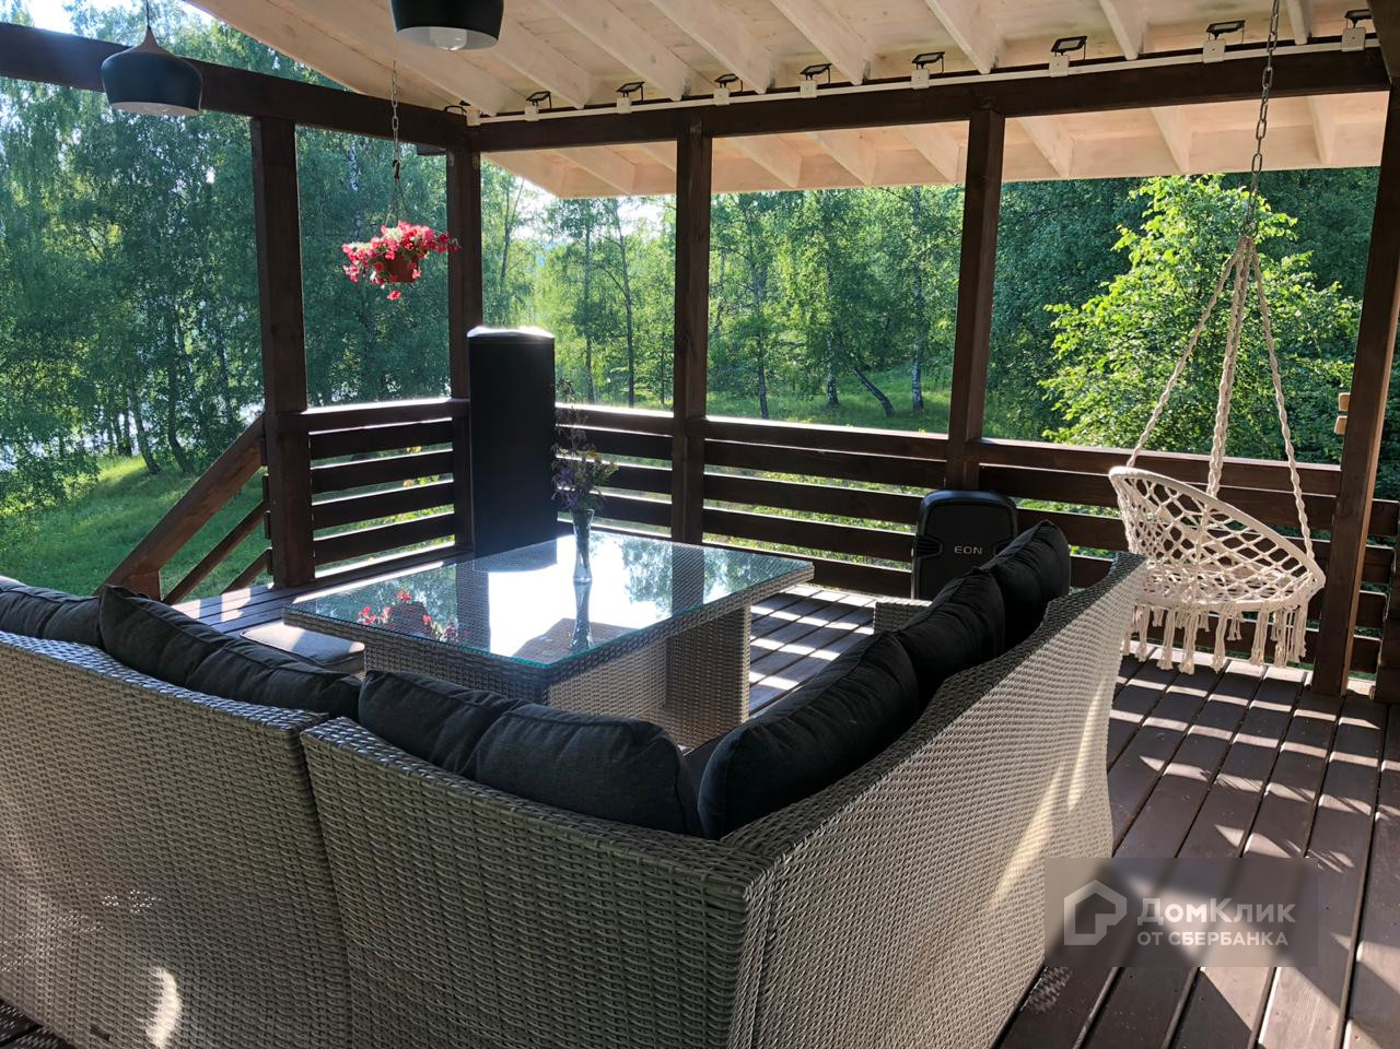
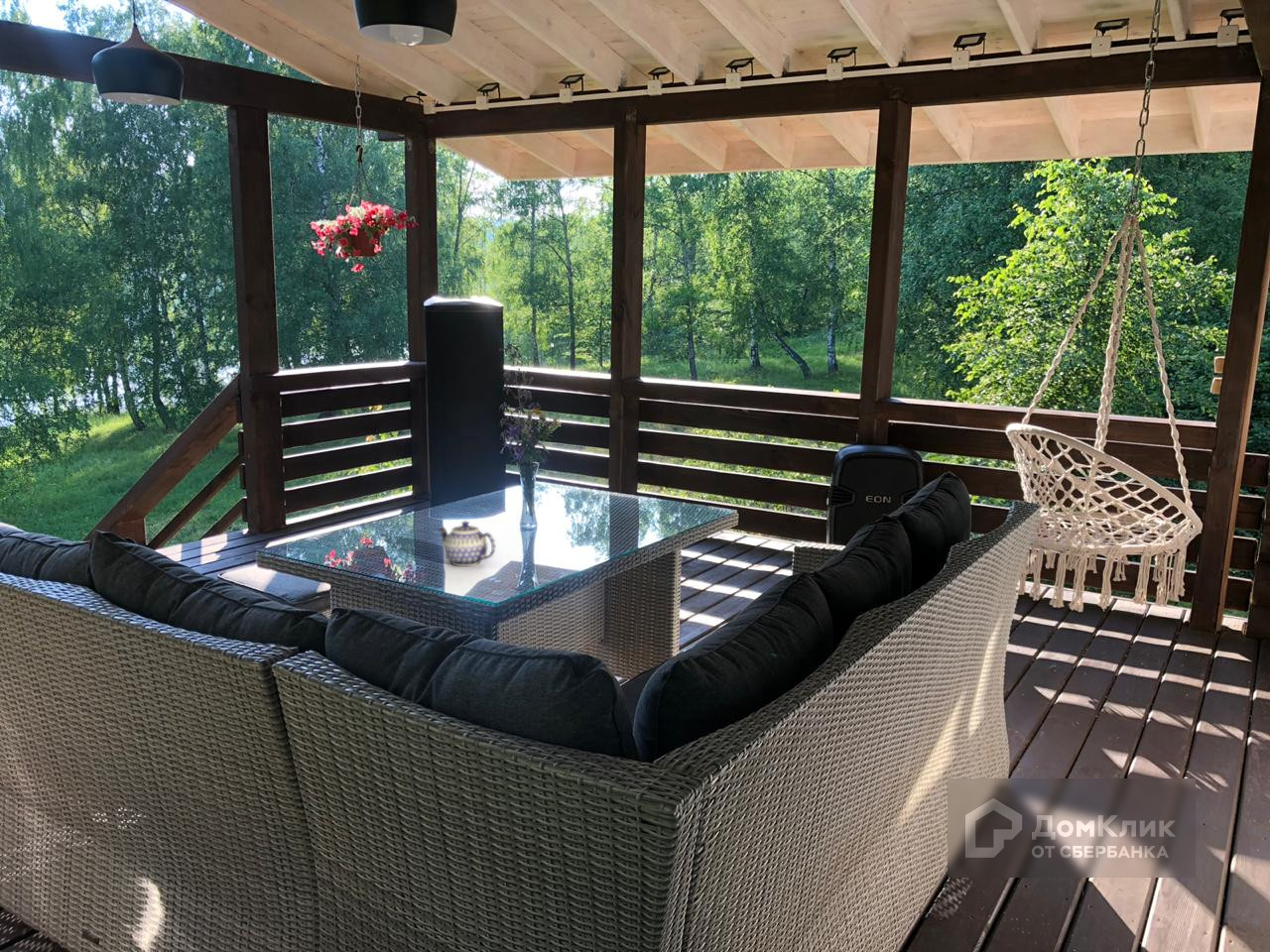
+ teapot [437,521,496,567]
